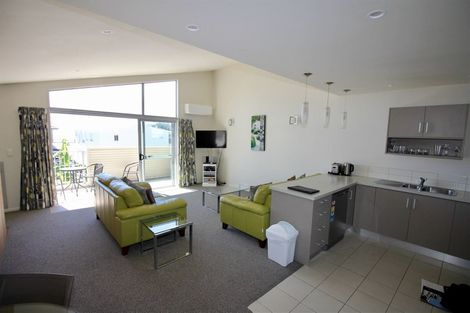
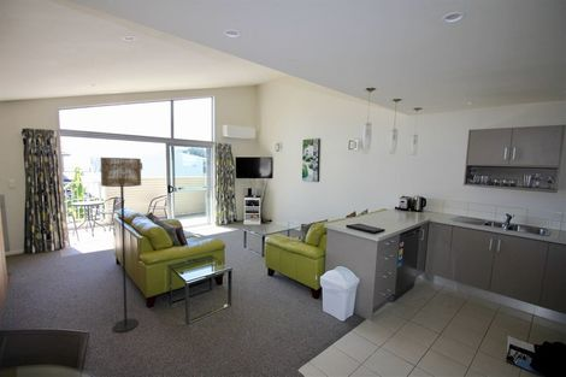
+ floor lamp [99,157,142,334]
